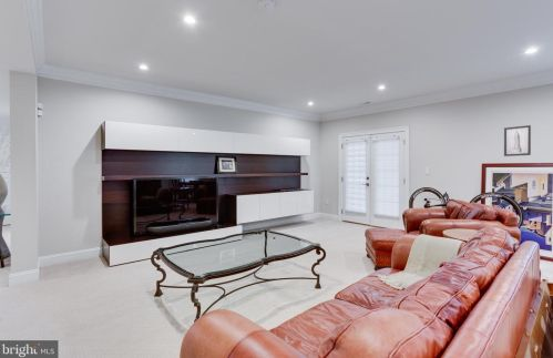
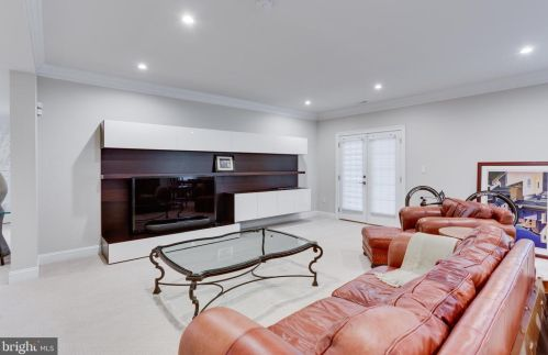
- wall art [503,124,532,157]
